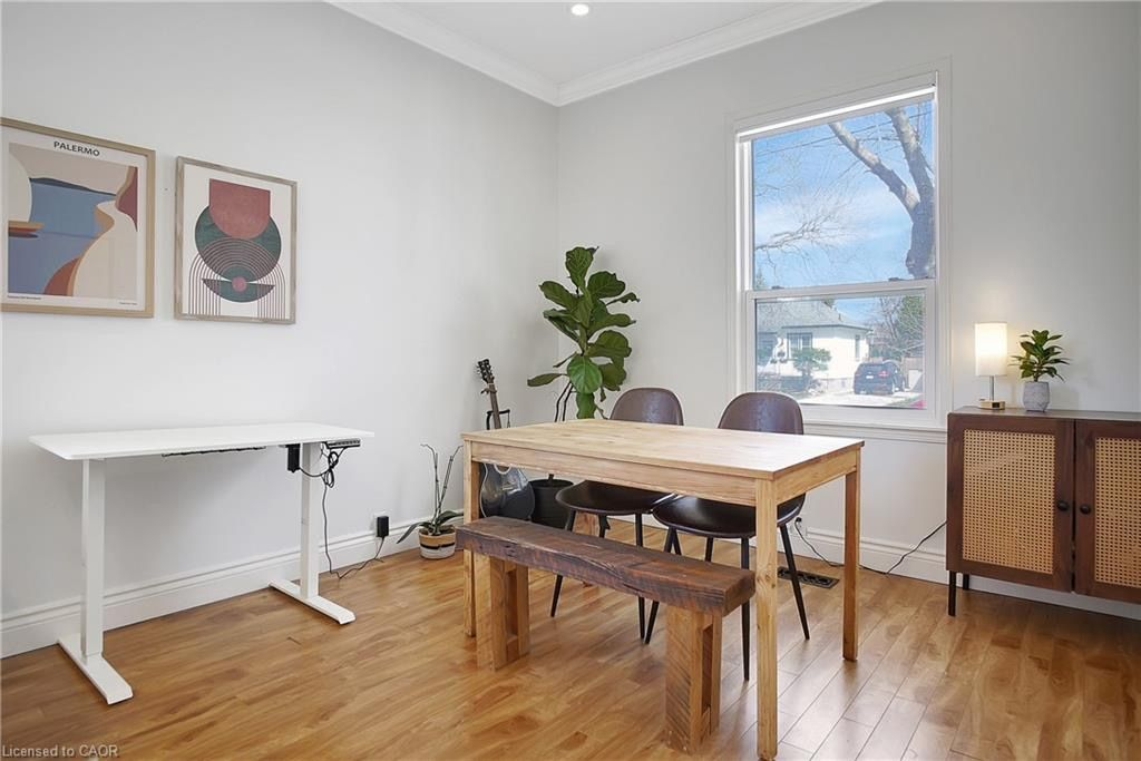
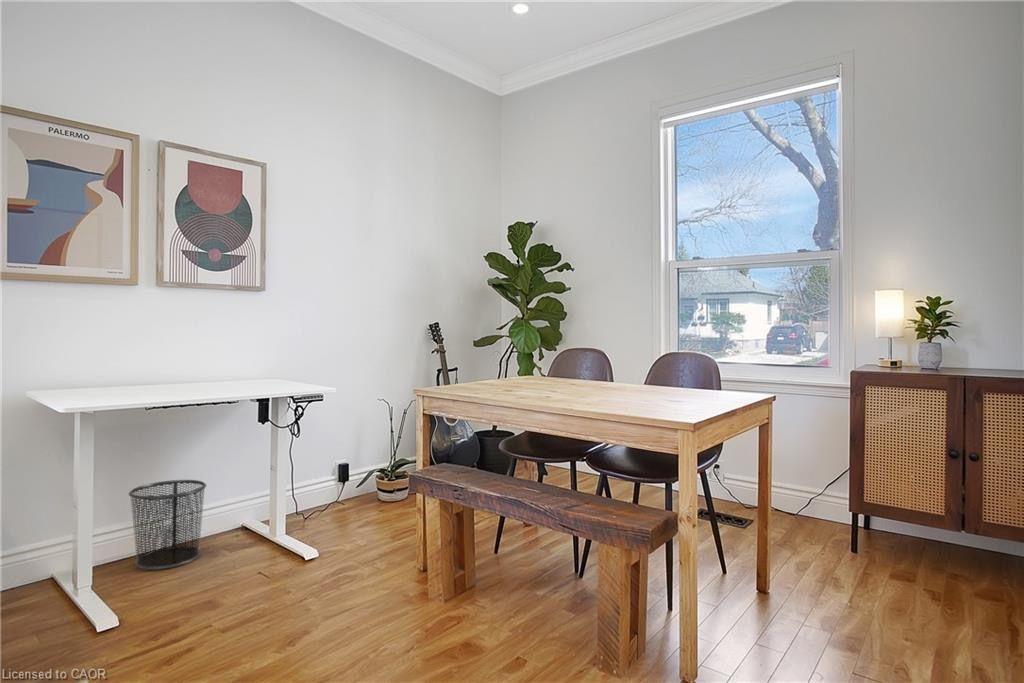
+ waste bin [128,479,207,571]
